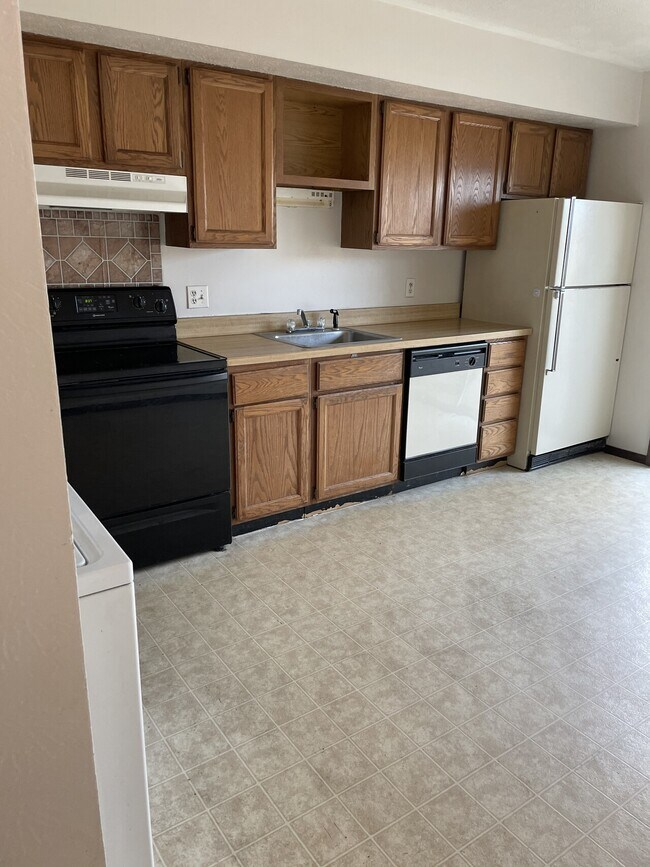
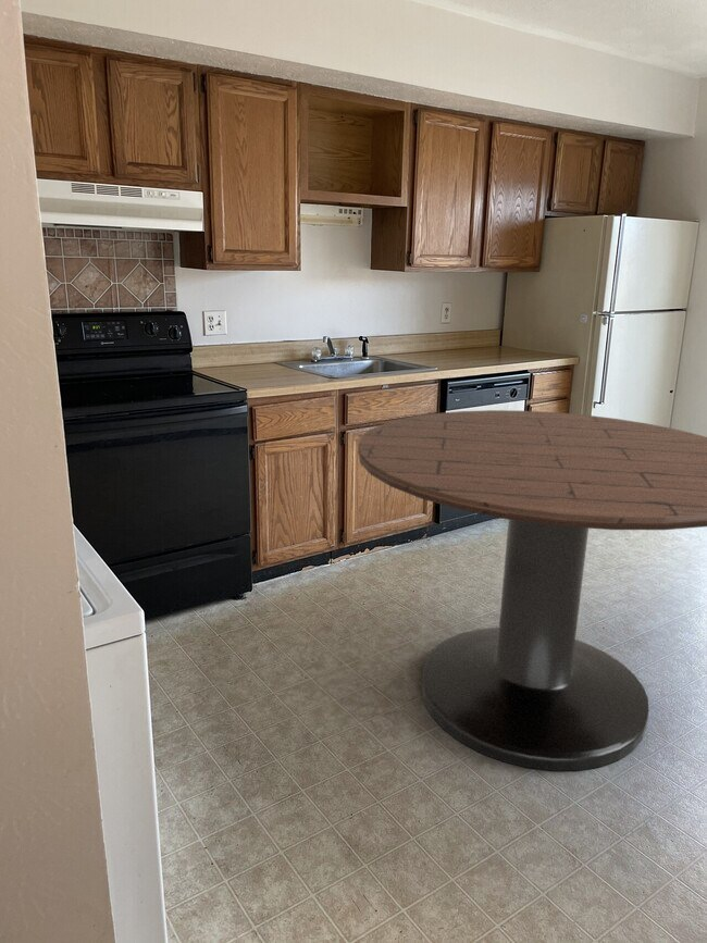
+ dining table [357,409,707,772]
